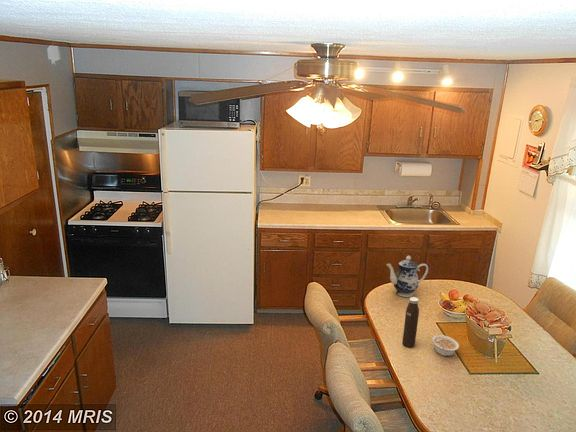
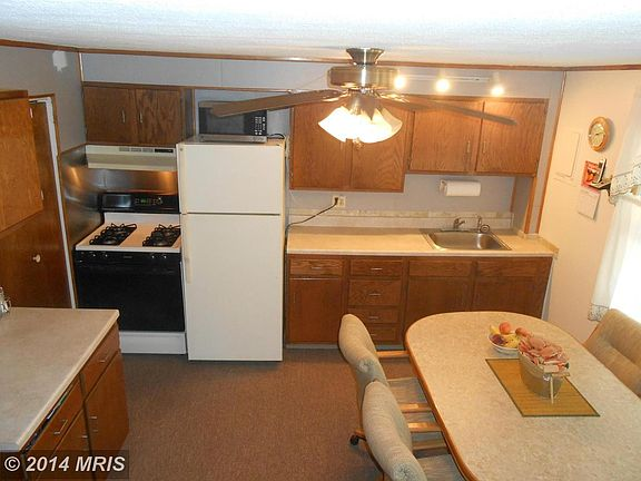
- teapot [386,255,429,298]
- water bottle [401,296,420,348]
- legume [431,334,460,357]
